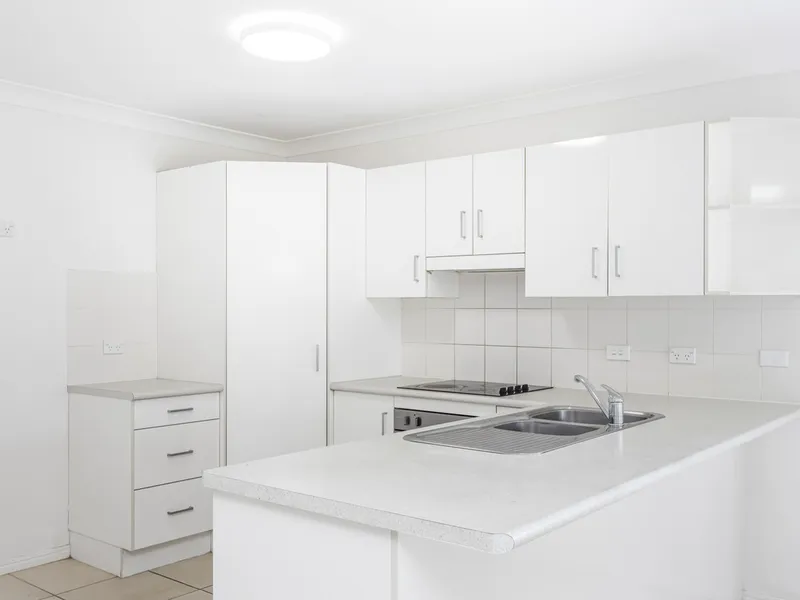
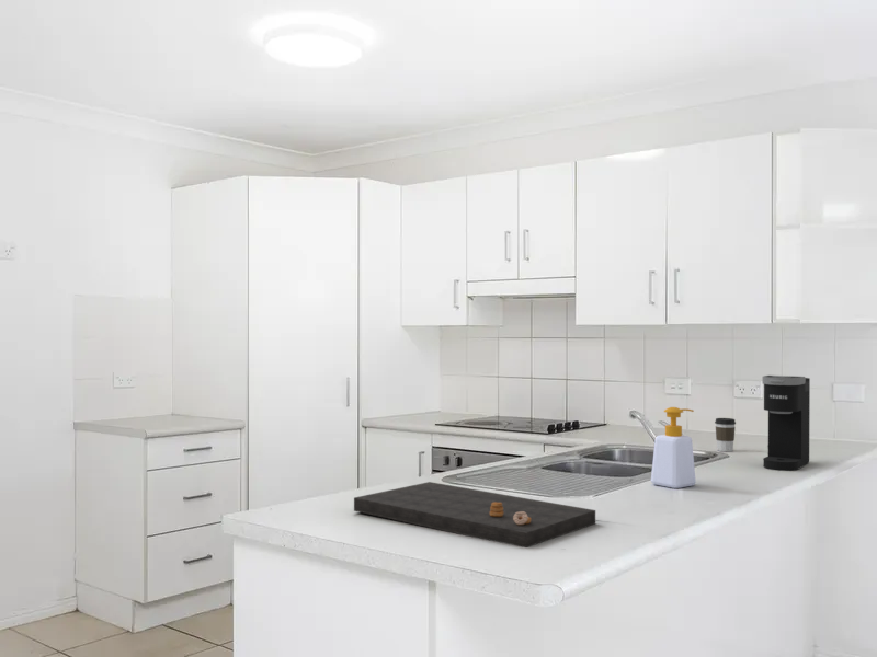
+ coffee maker [762,374,811,472]
+ coffee cup [714,417,737,452]
+ soap bottle [650,406,697,489]
+ cutting board [353,481,596,549]
